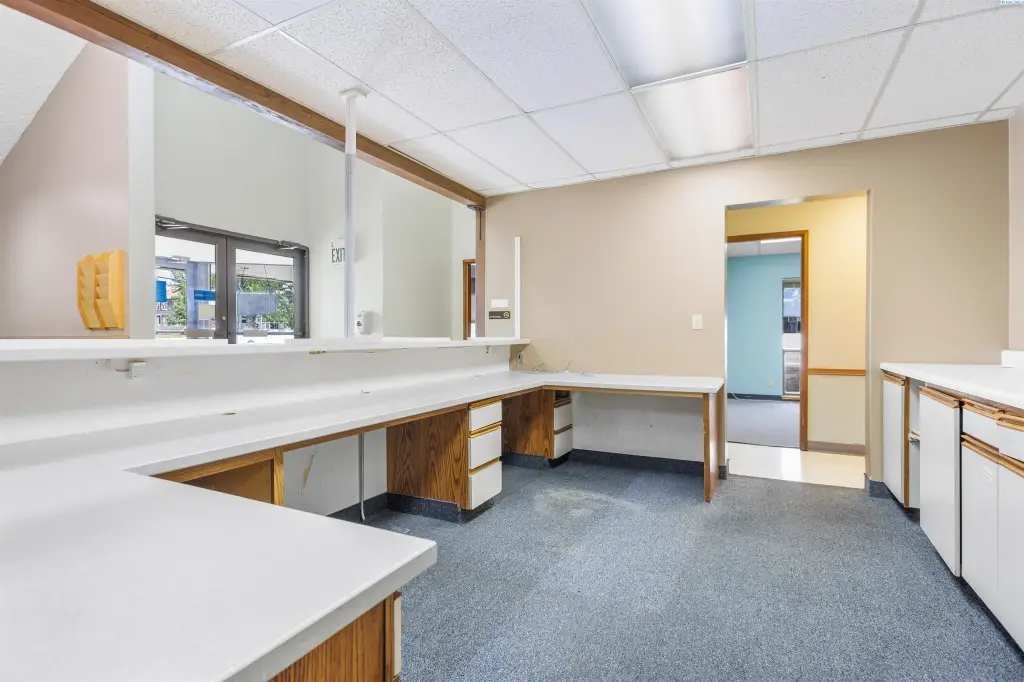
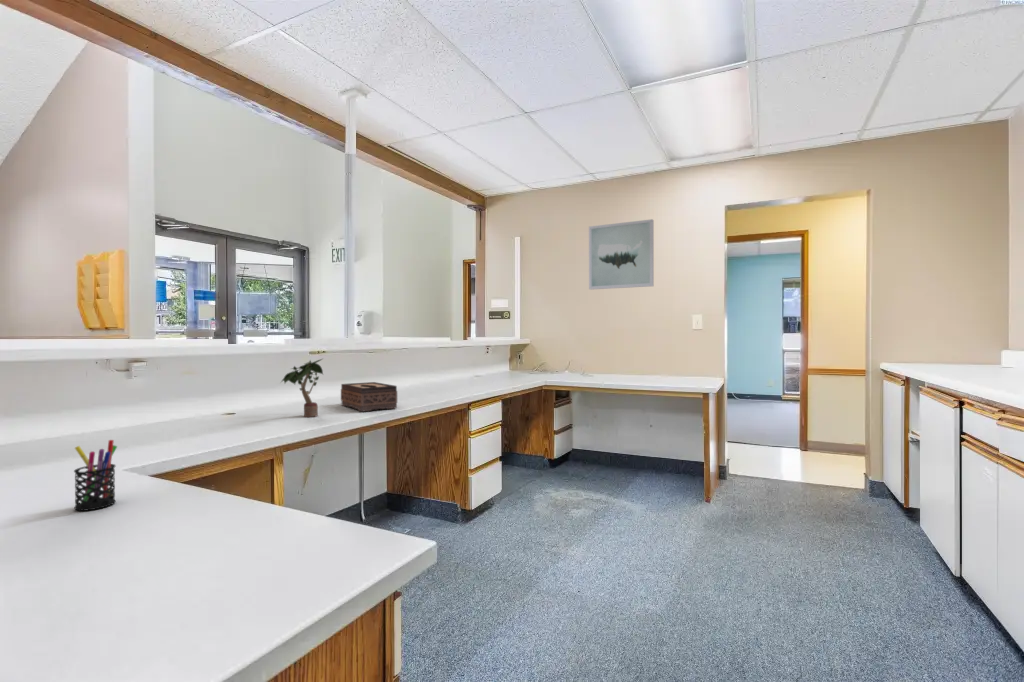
+ tissue box [340,381,398,413]
+ potted plant [280,358,324,418]
+ pen holder [73,439,118,512]
+ wall art [588,218,655,291]
